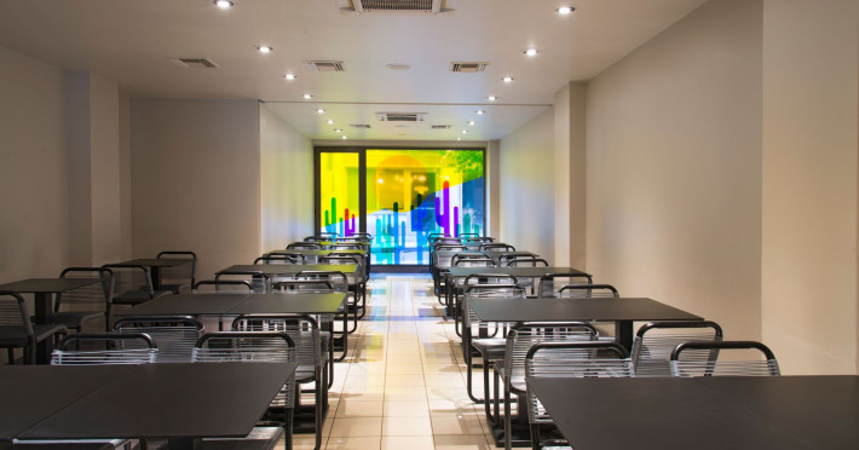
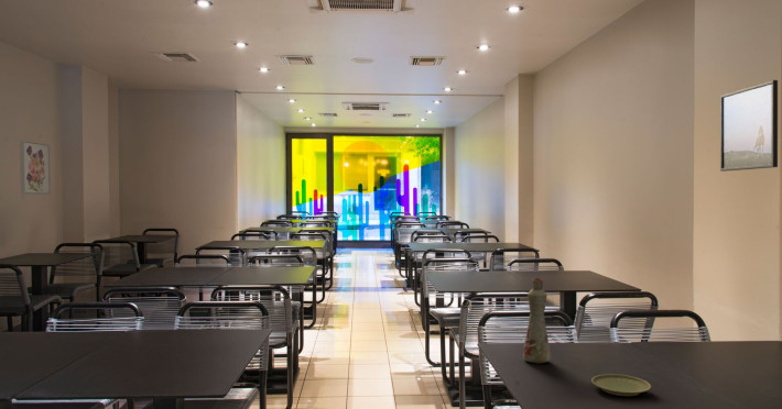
+ wall art [19,140,52,196]
+ plate [590,373,652,397]
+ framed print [719,79,779,173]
+ bottle [522,277,552,365]
